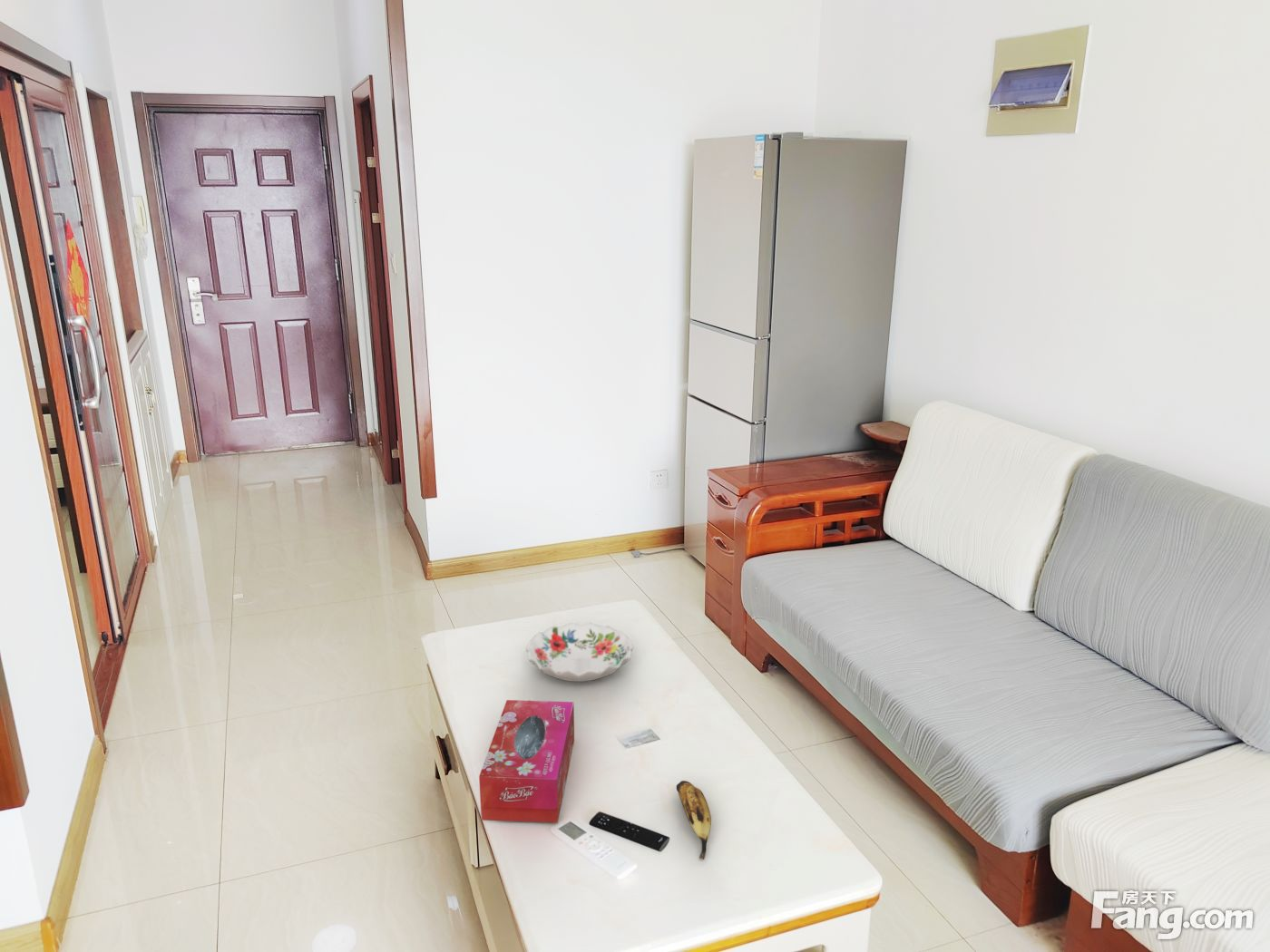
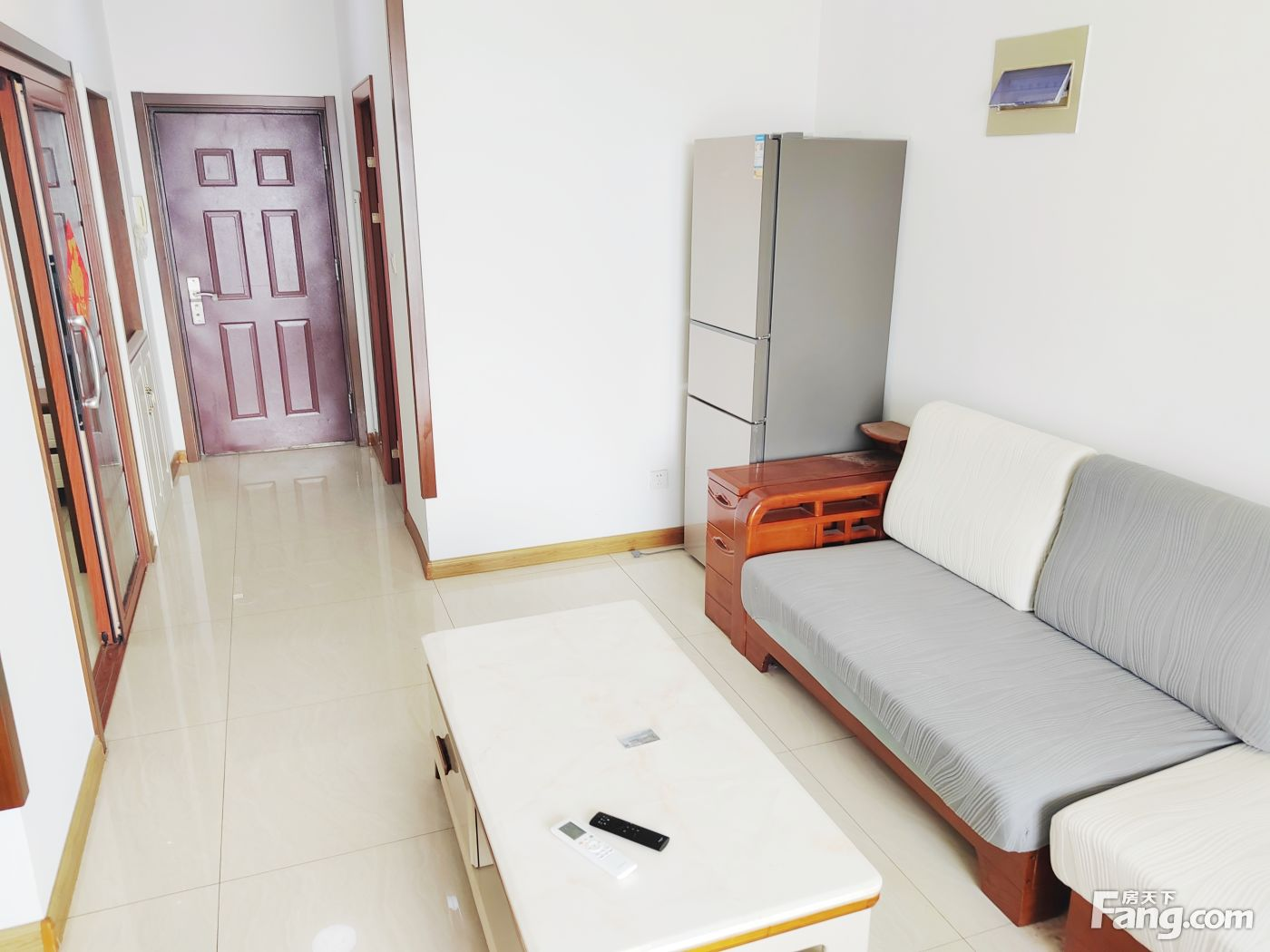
- banana [676,780,712,860]
- decorative bowl [525,622,634,683]
- tissue box [478,699,575,823]
